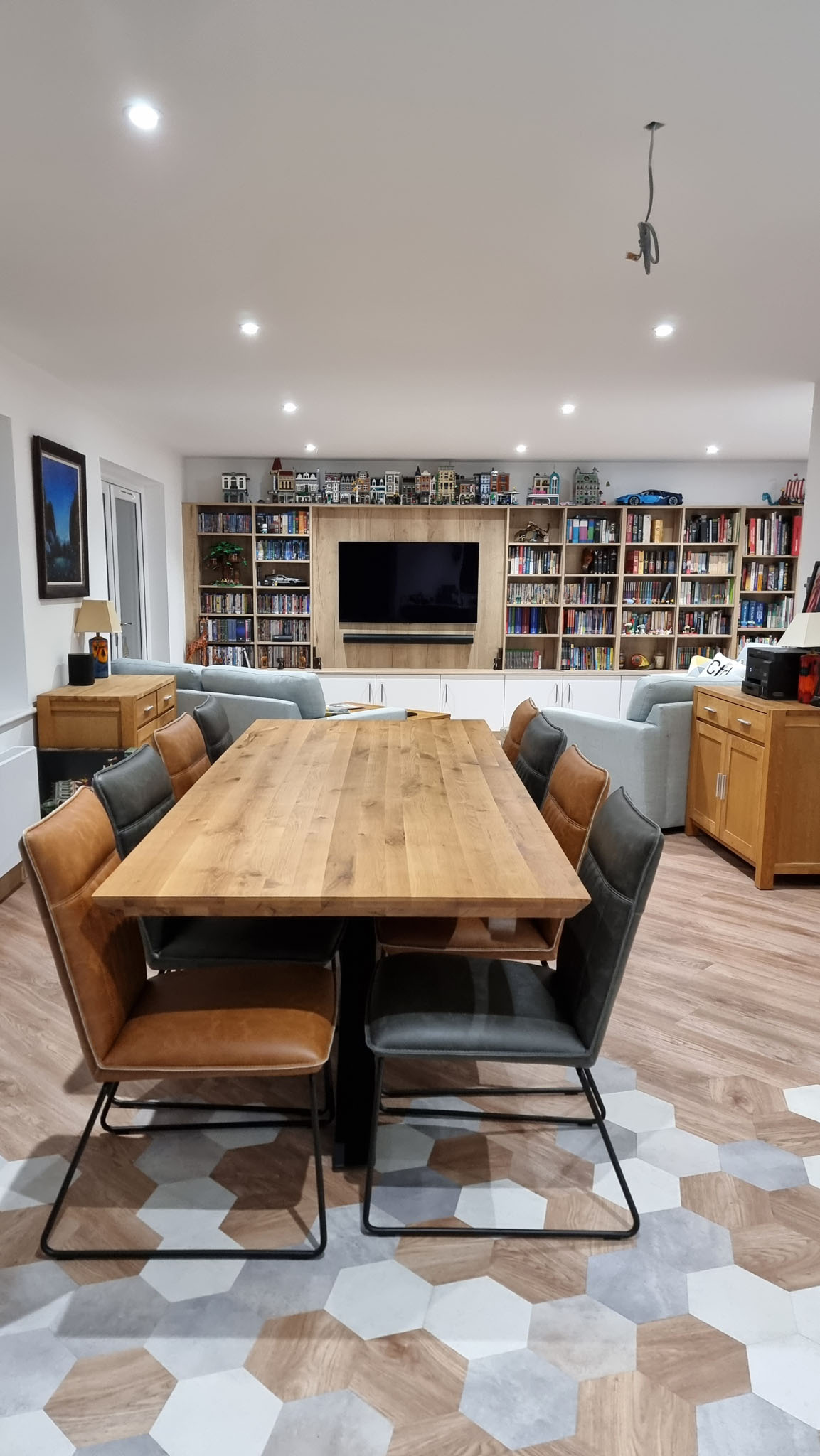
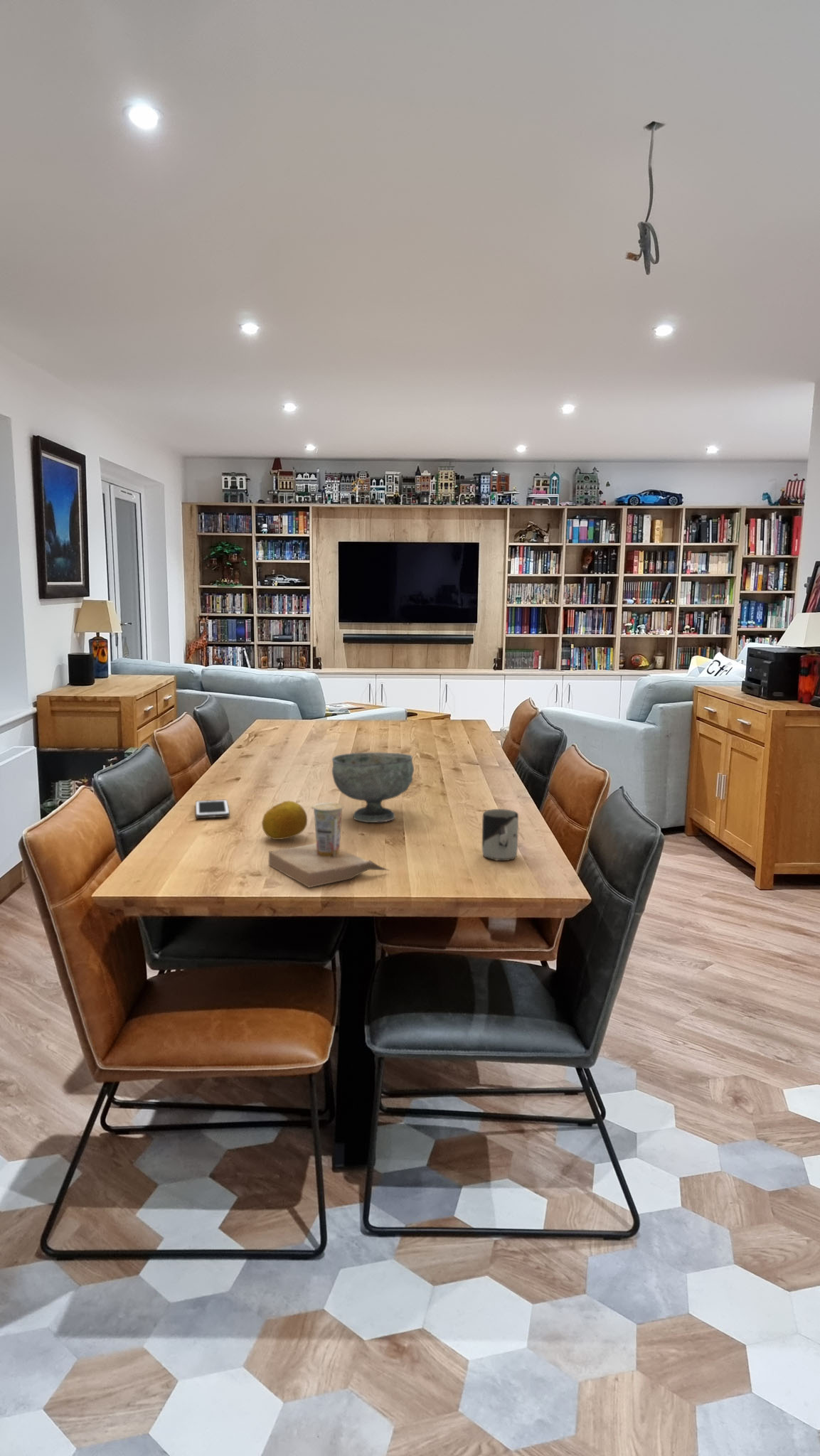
+ fruit [261,800,308,840]
+ bowl [331,751,415,823]
+ cup [481,808,519,862]
+ cell phone [195,799,230,819]
+ cup [268,802,390,888]
